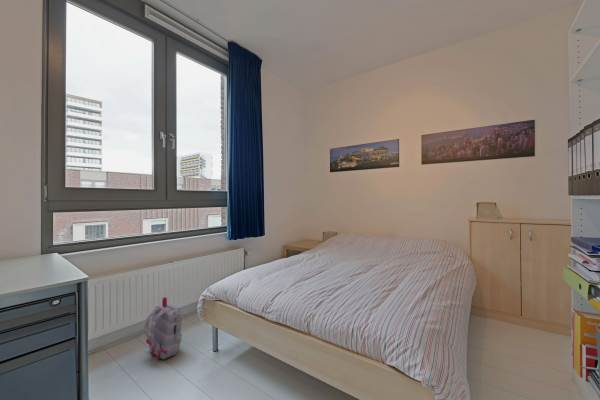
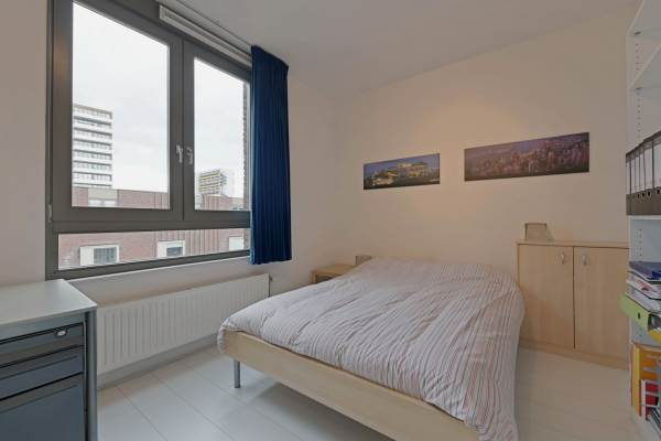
- backpack [143,296,183,360]
